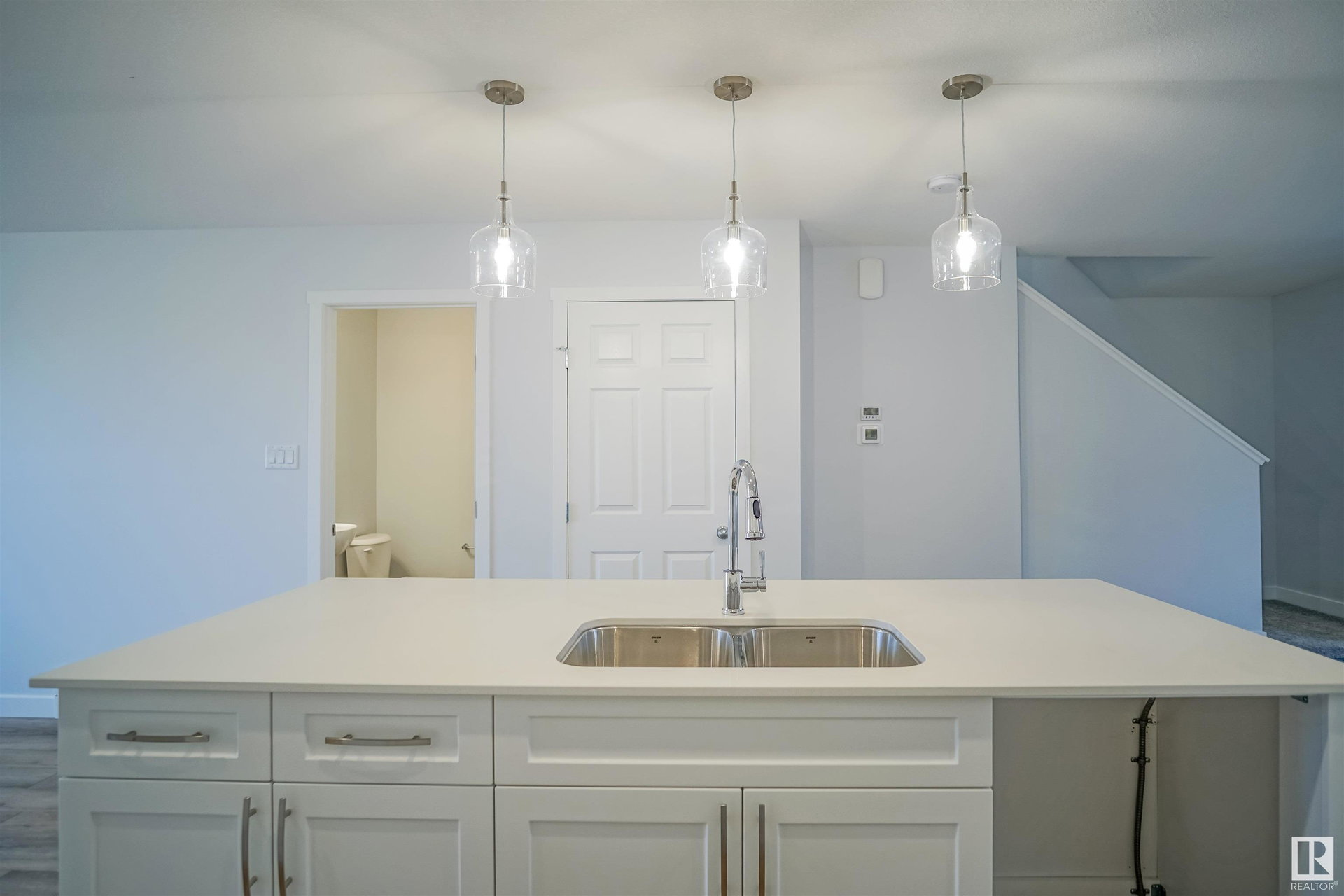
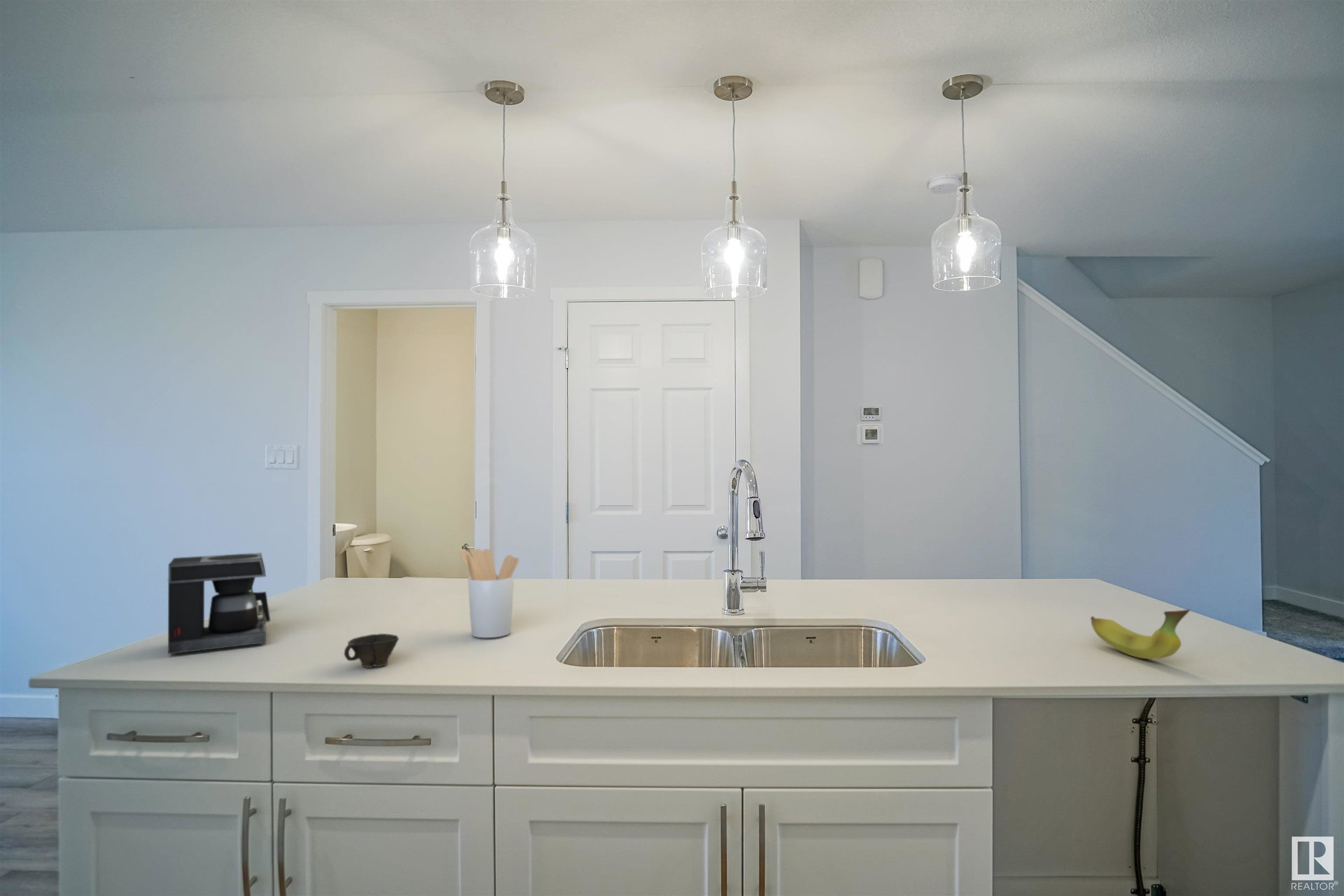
+ utensil holder [459,548,519,638]
+ cup [344,633,400,668]
+ fruit [1090,609,1191,659]
+ coffee maker [167,552,271,655]
